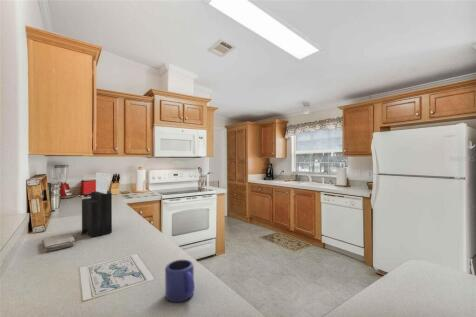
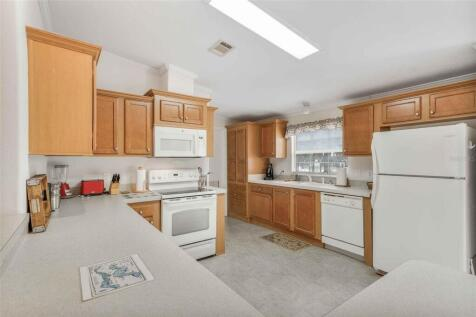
- knife block [81,172,113,238]
- mug [164,259,196,303]
- washcloth [41,233,76,253]
